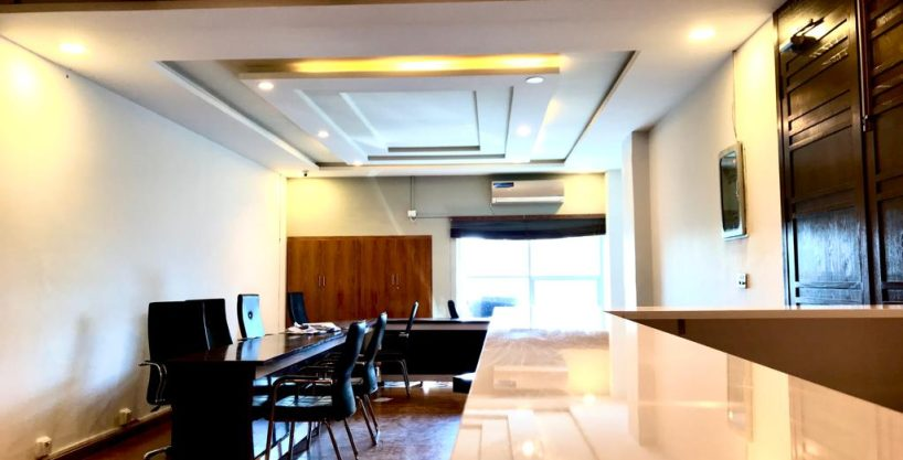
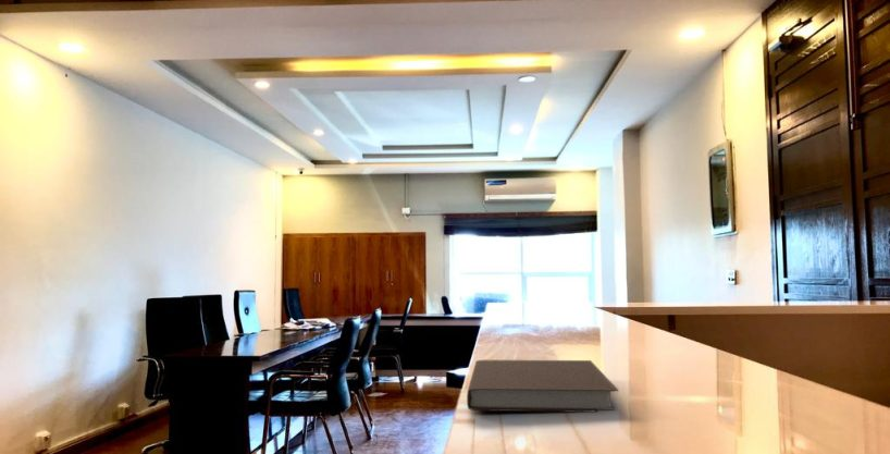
+ notebook [466,359,620,414]
